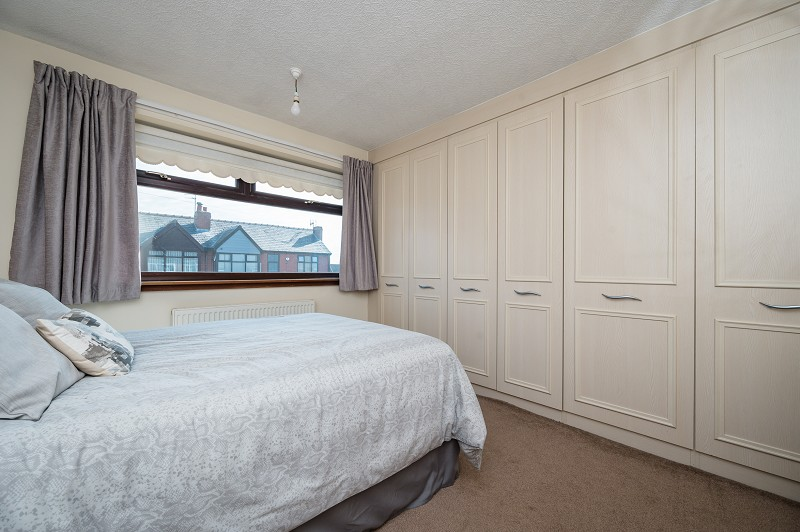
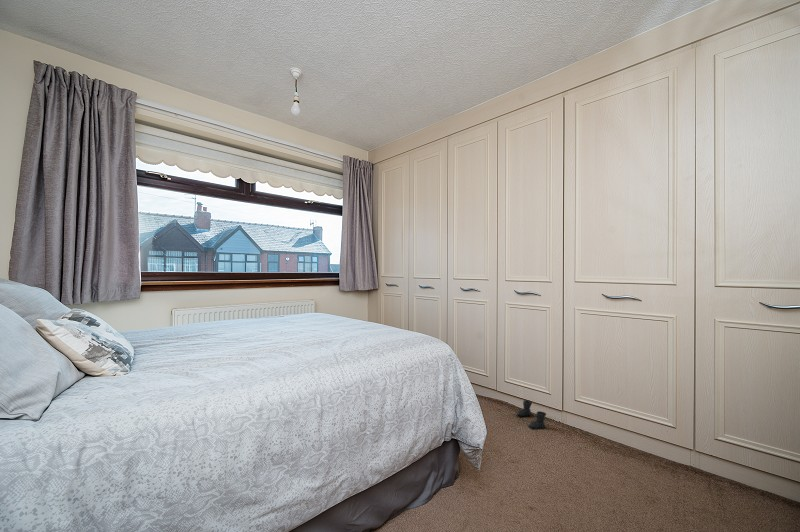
+ boots [516,399,547,431]
